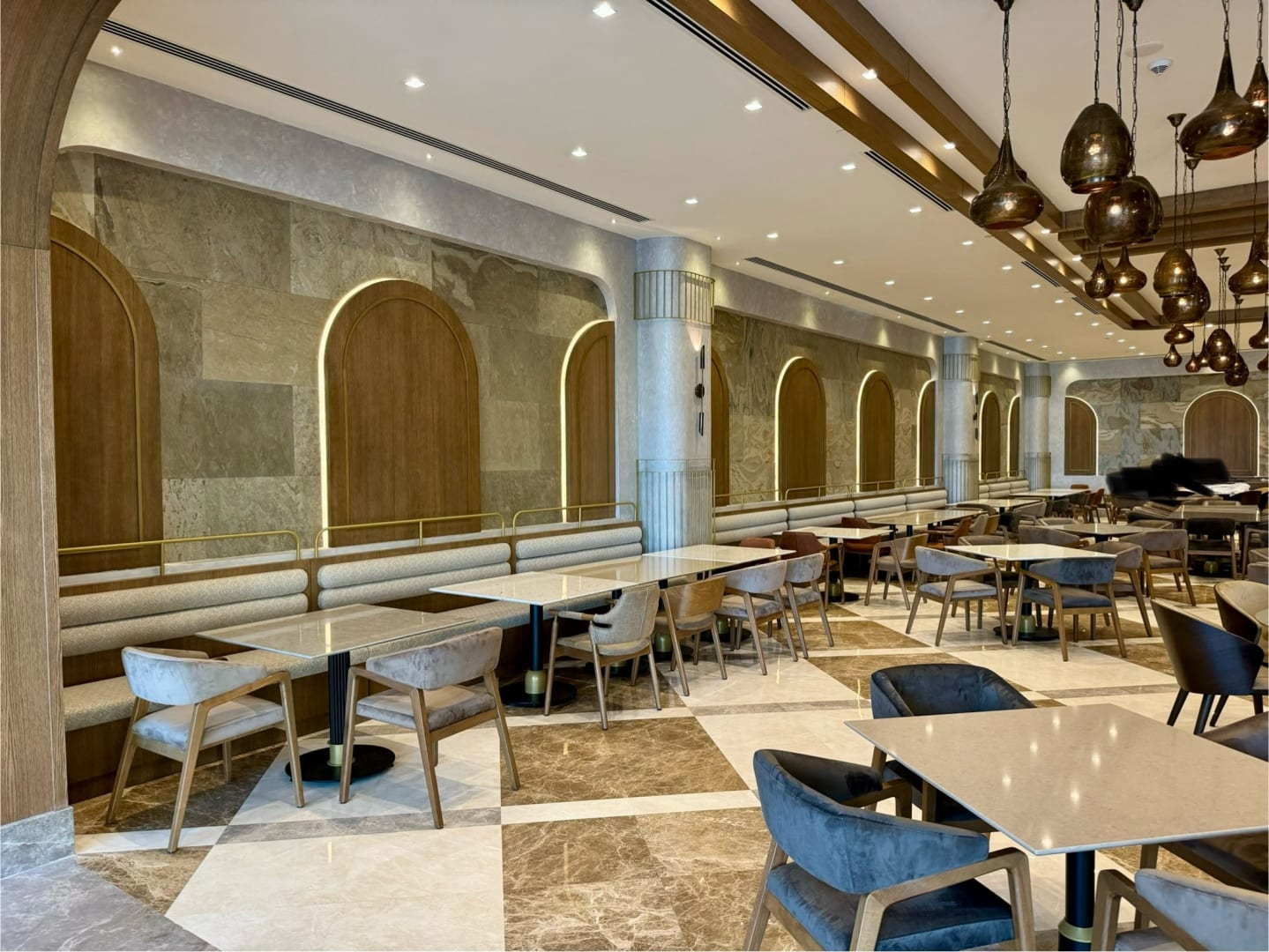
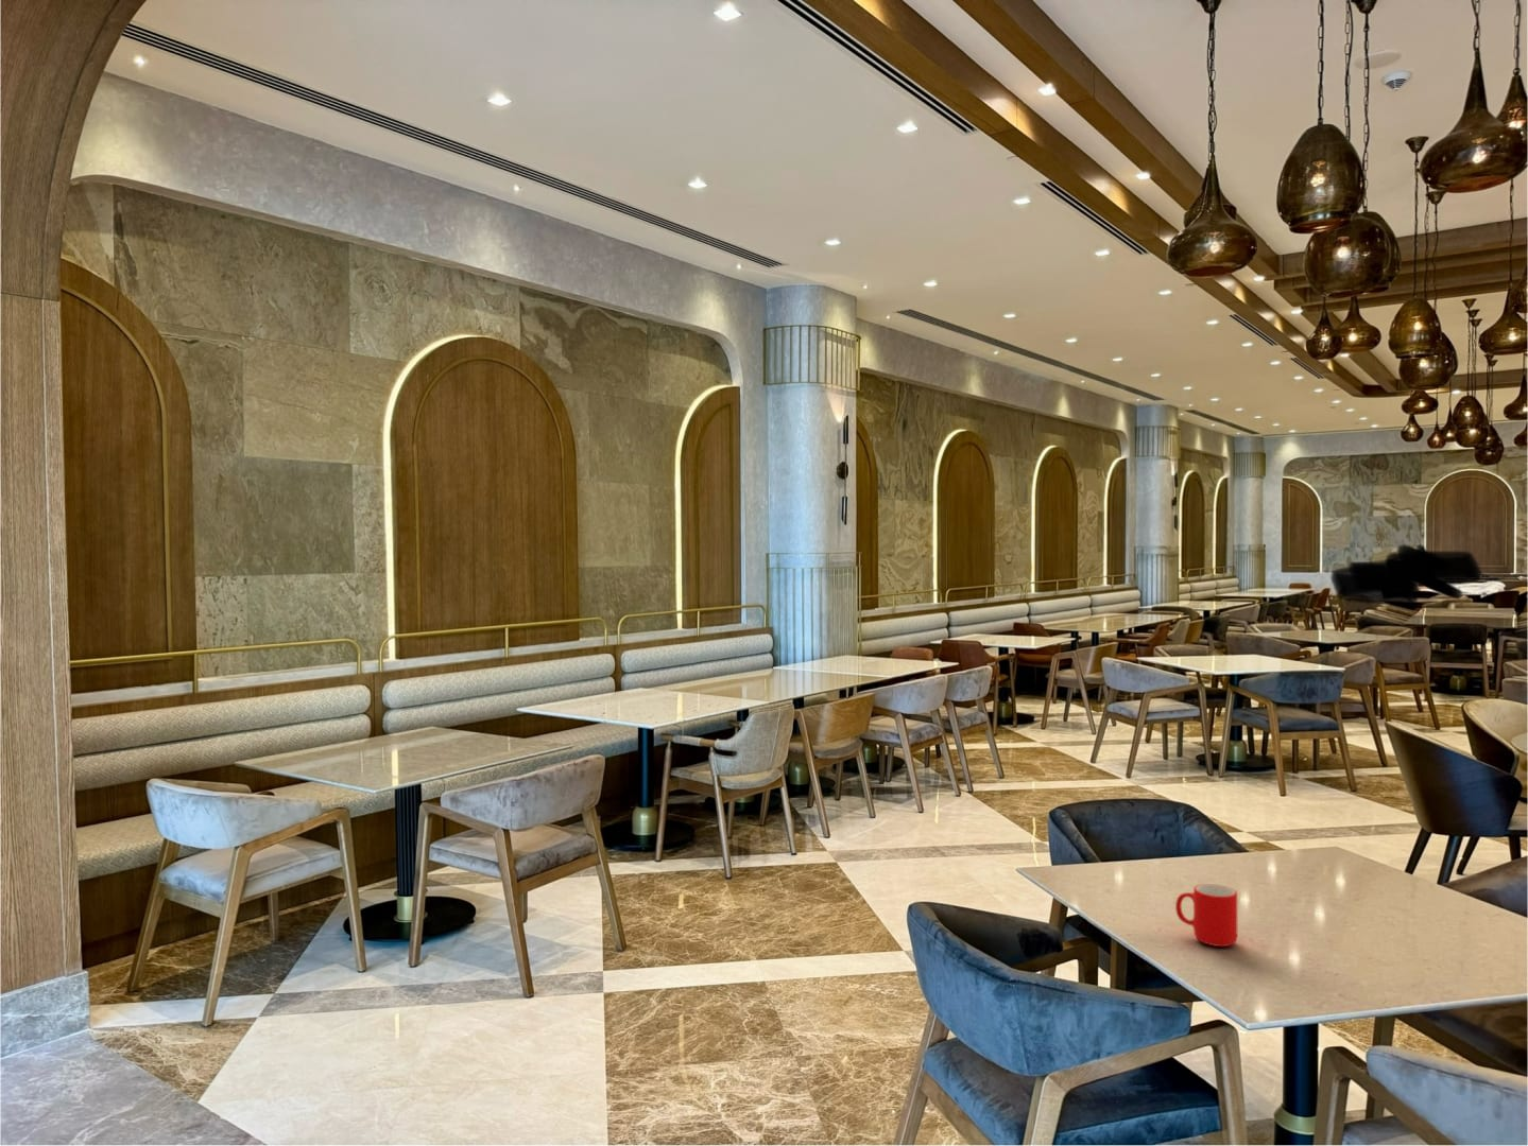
+ cup [1174,882,1238,947]
